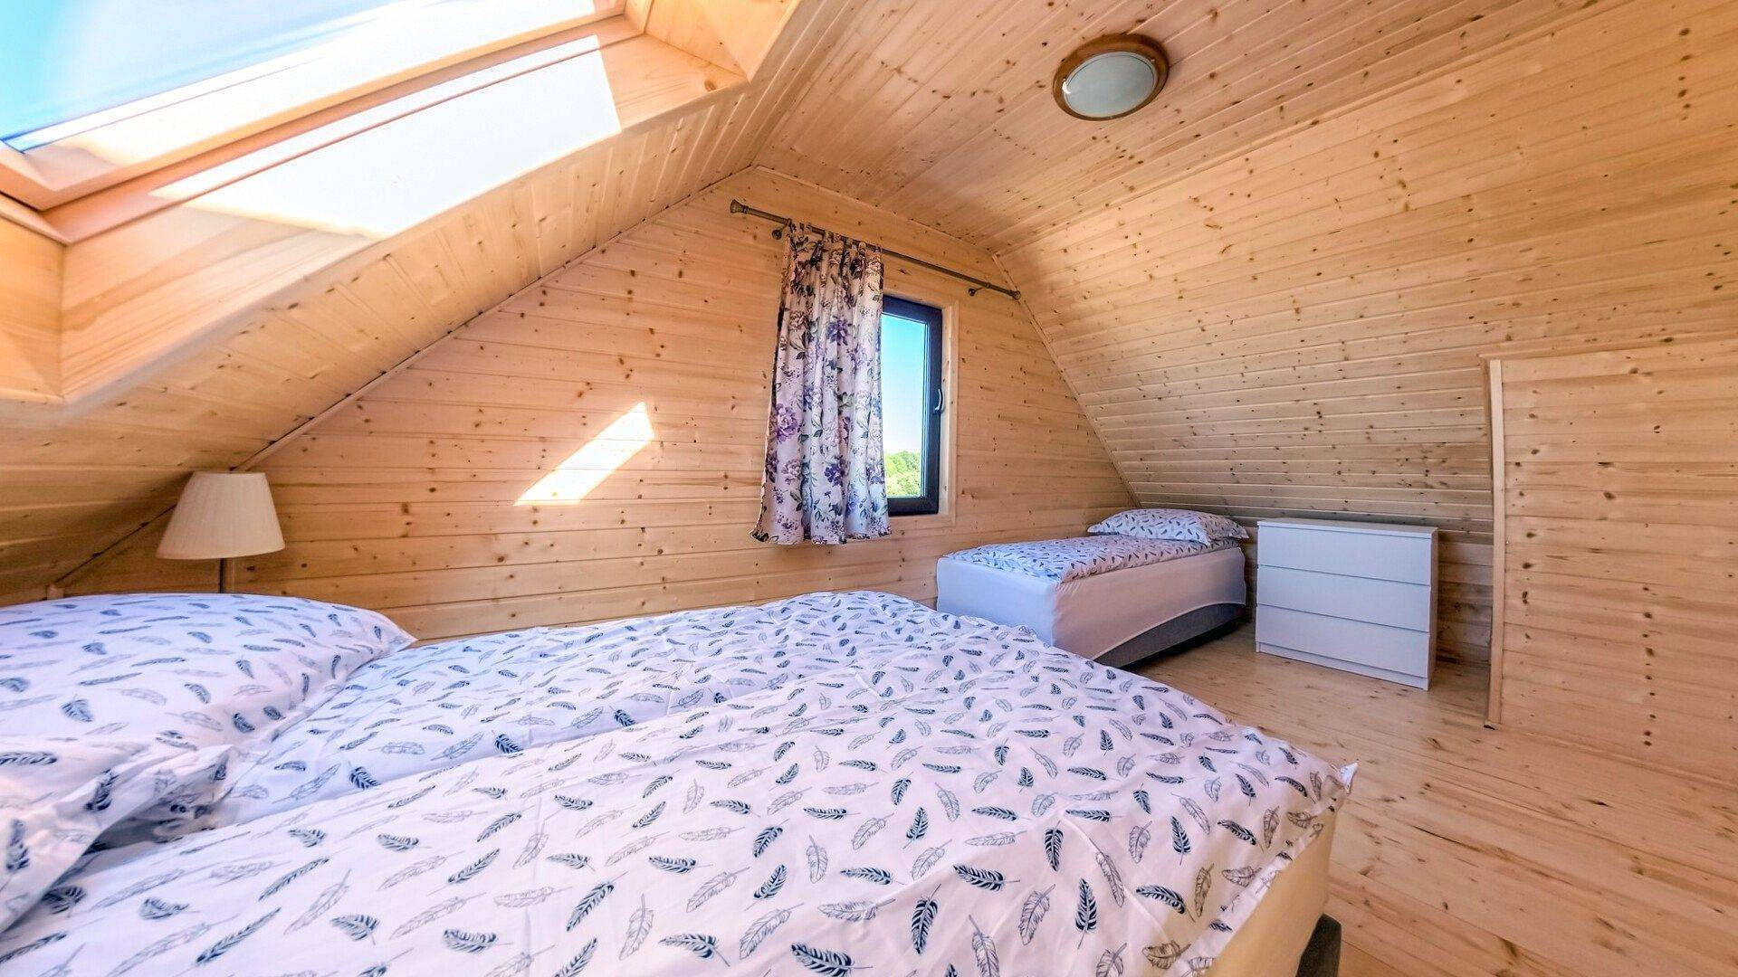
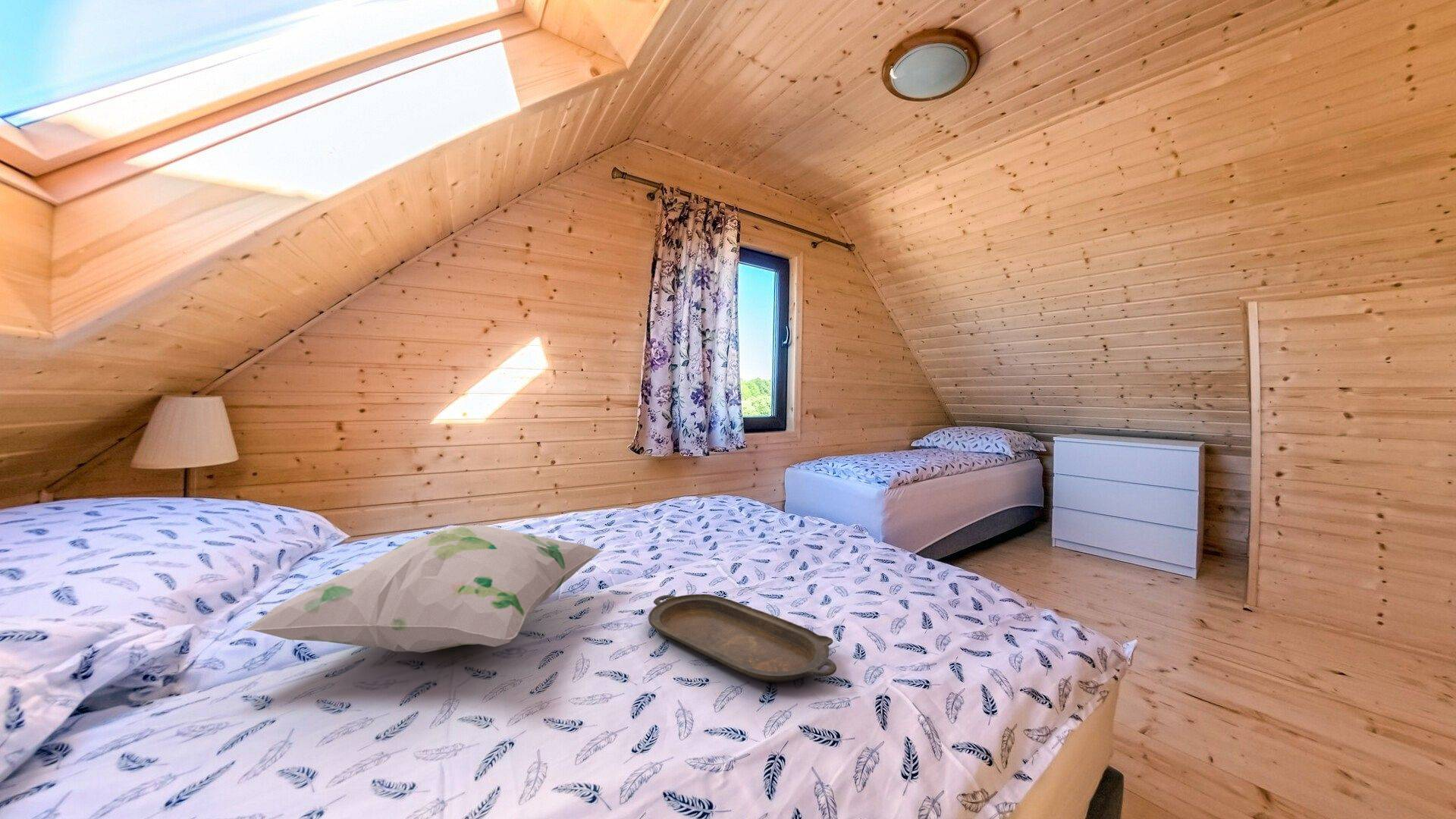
+ decorative pillow [243,524,604,653]
+ serving tray [648,593,837,683]
